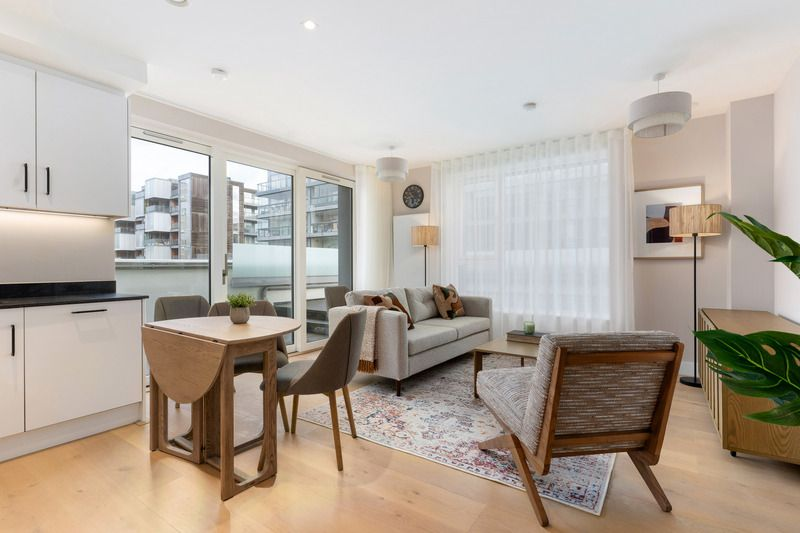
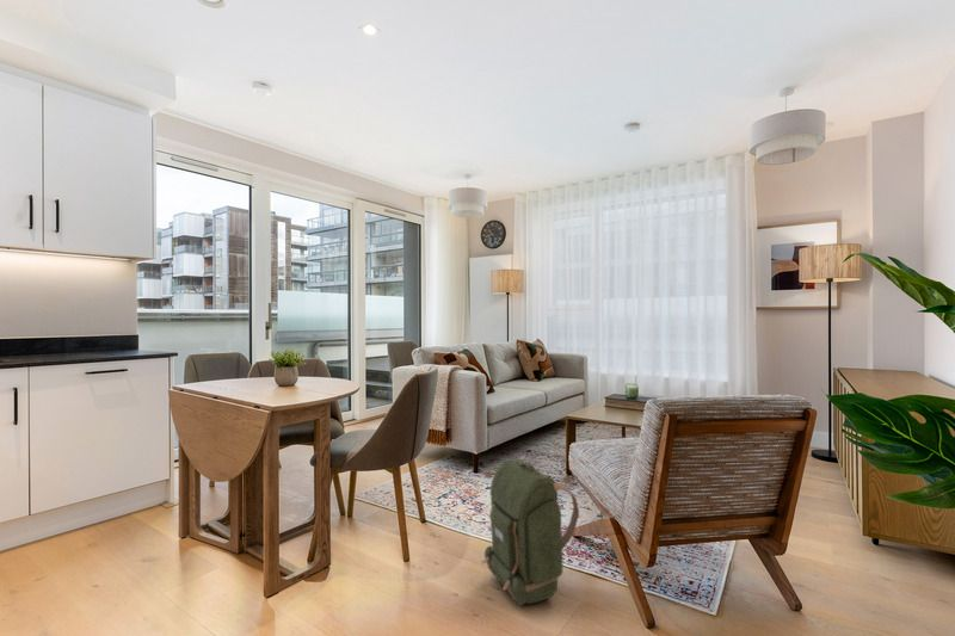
+ backpack [481,458,580,607]
